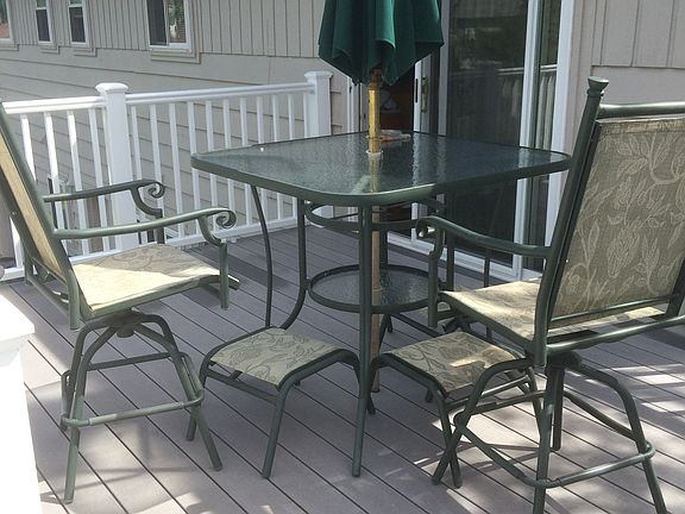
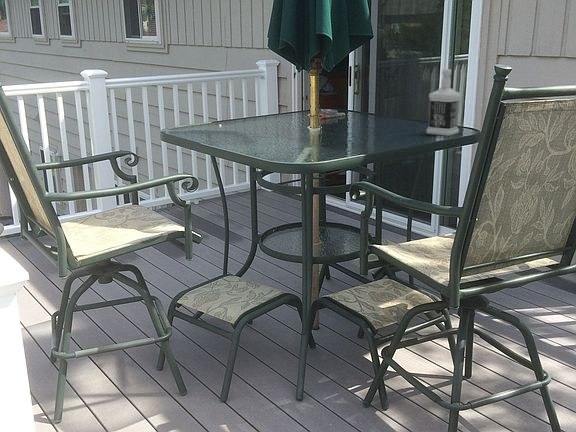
+ bottle [426,68,462,137]
